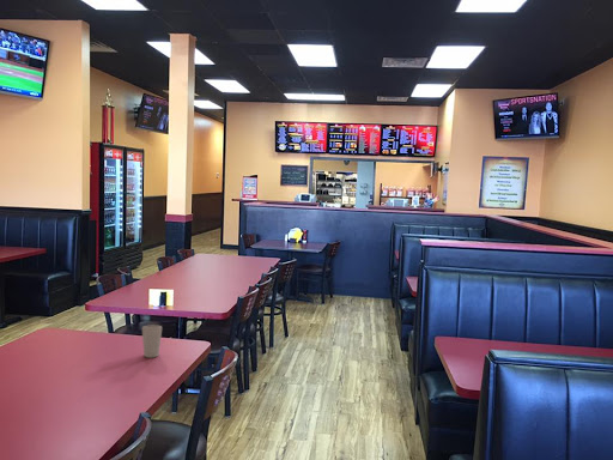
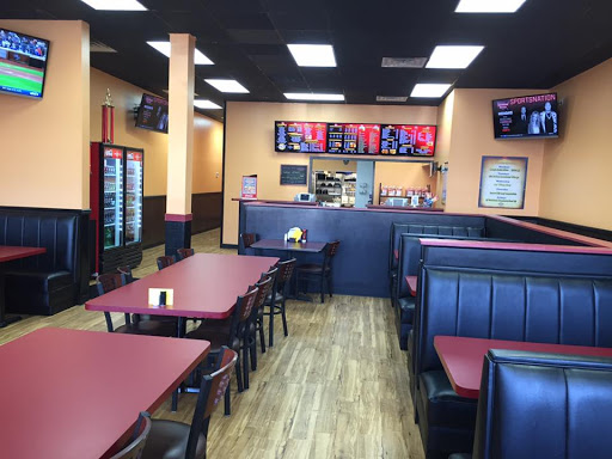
- cup [141,323,163,359]
